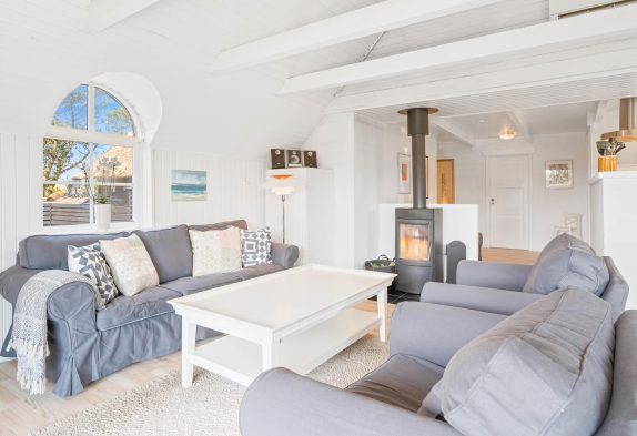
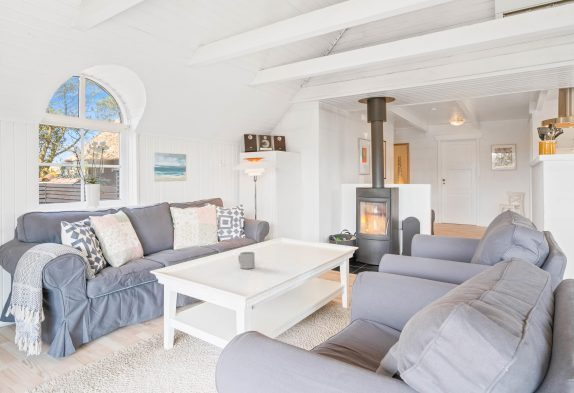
+ mug [237,251,256,270]
